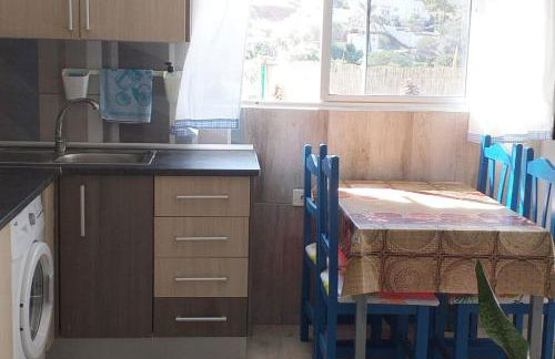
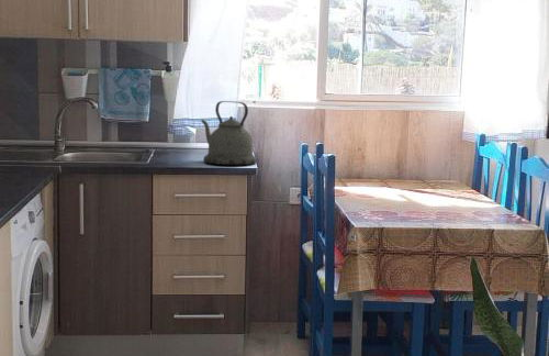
+ kettle [200,100,258,166]
